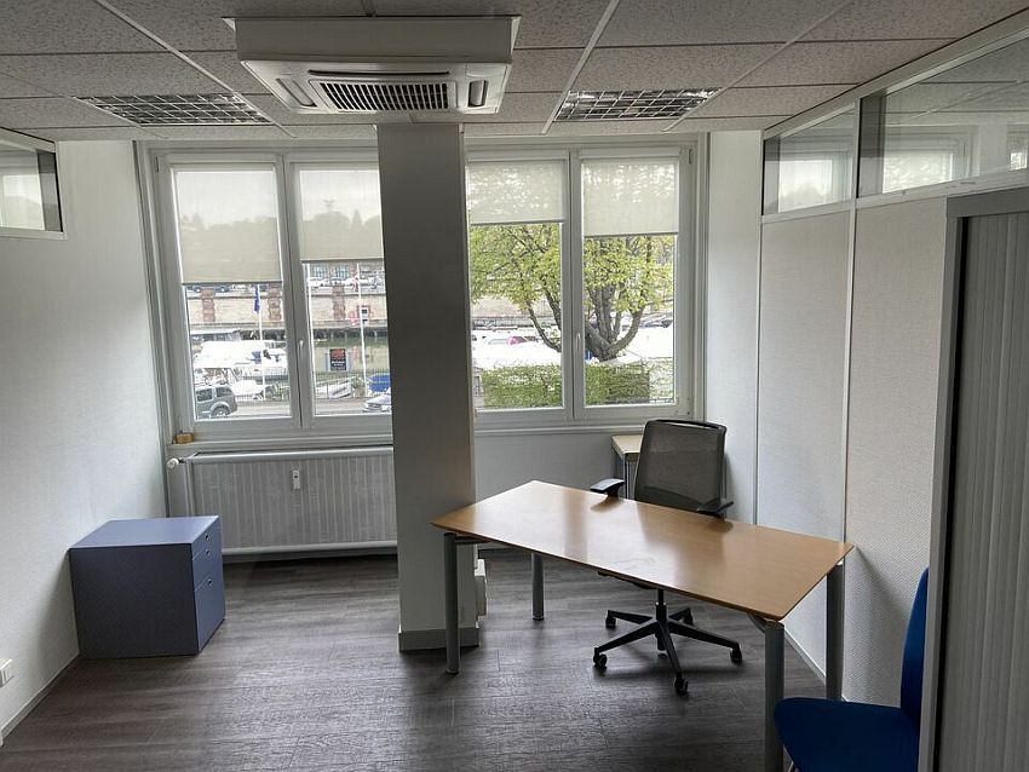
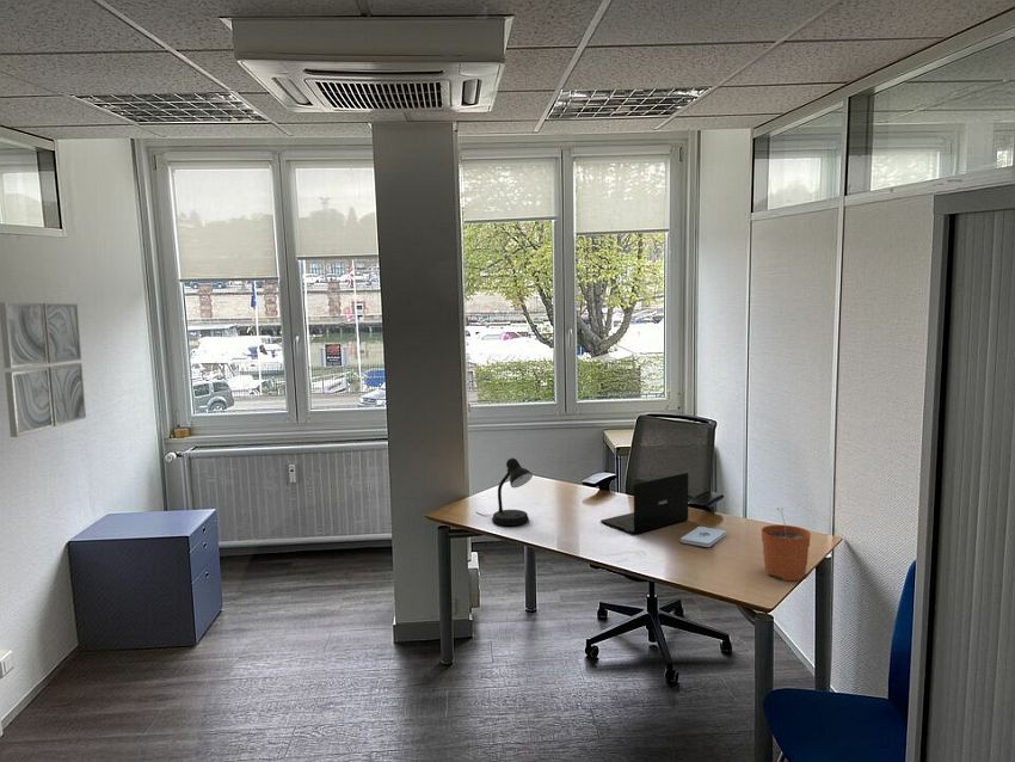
+ notepad [679,526,727,548]
+ desk lamp [475,457,534,527]
+ laptop [599,472,689,535]
+ plant pot [759,506,812,582]
+ wall art [0,301,87,438]
